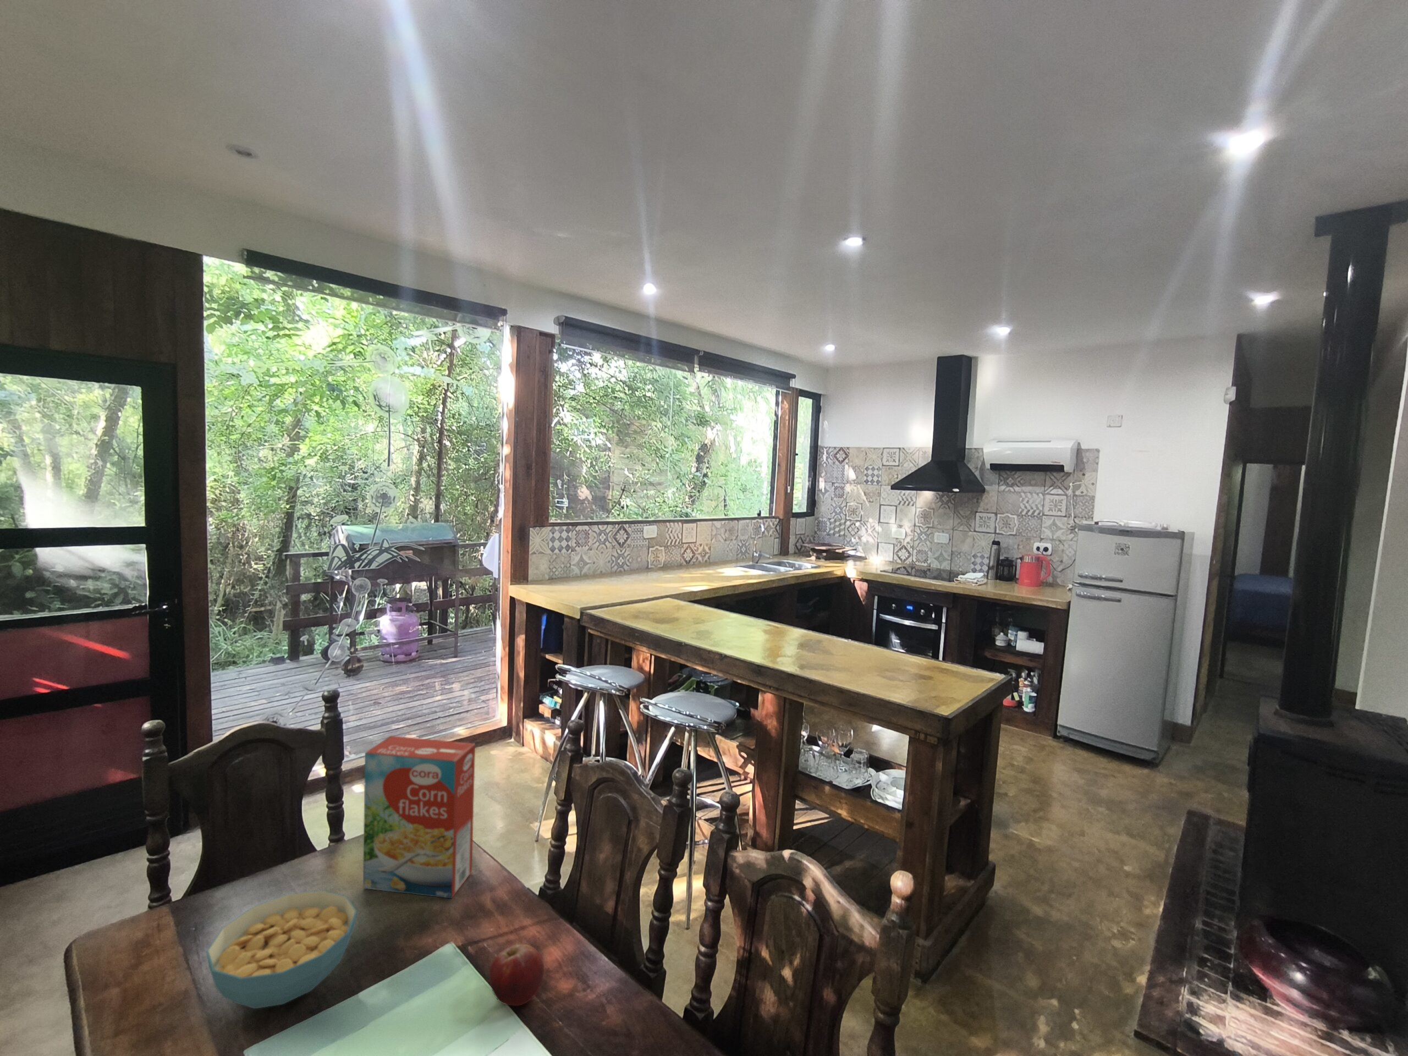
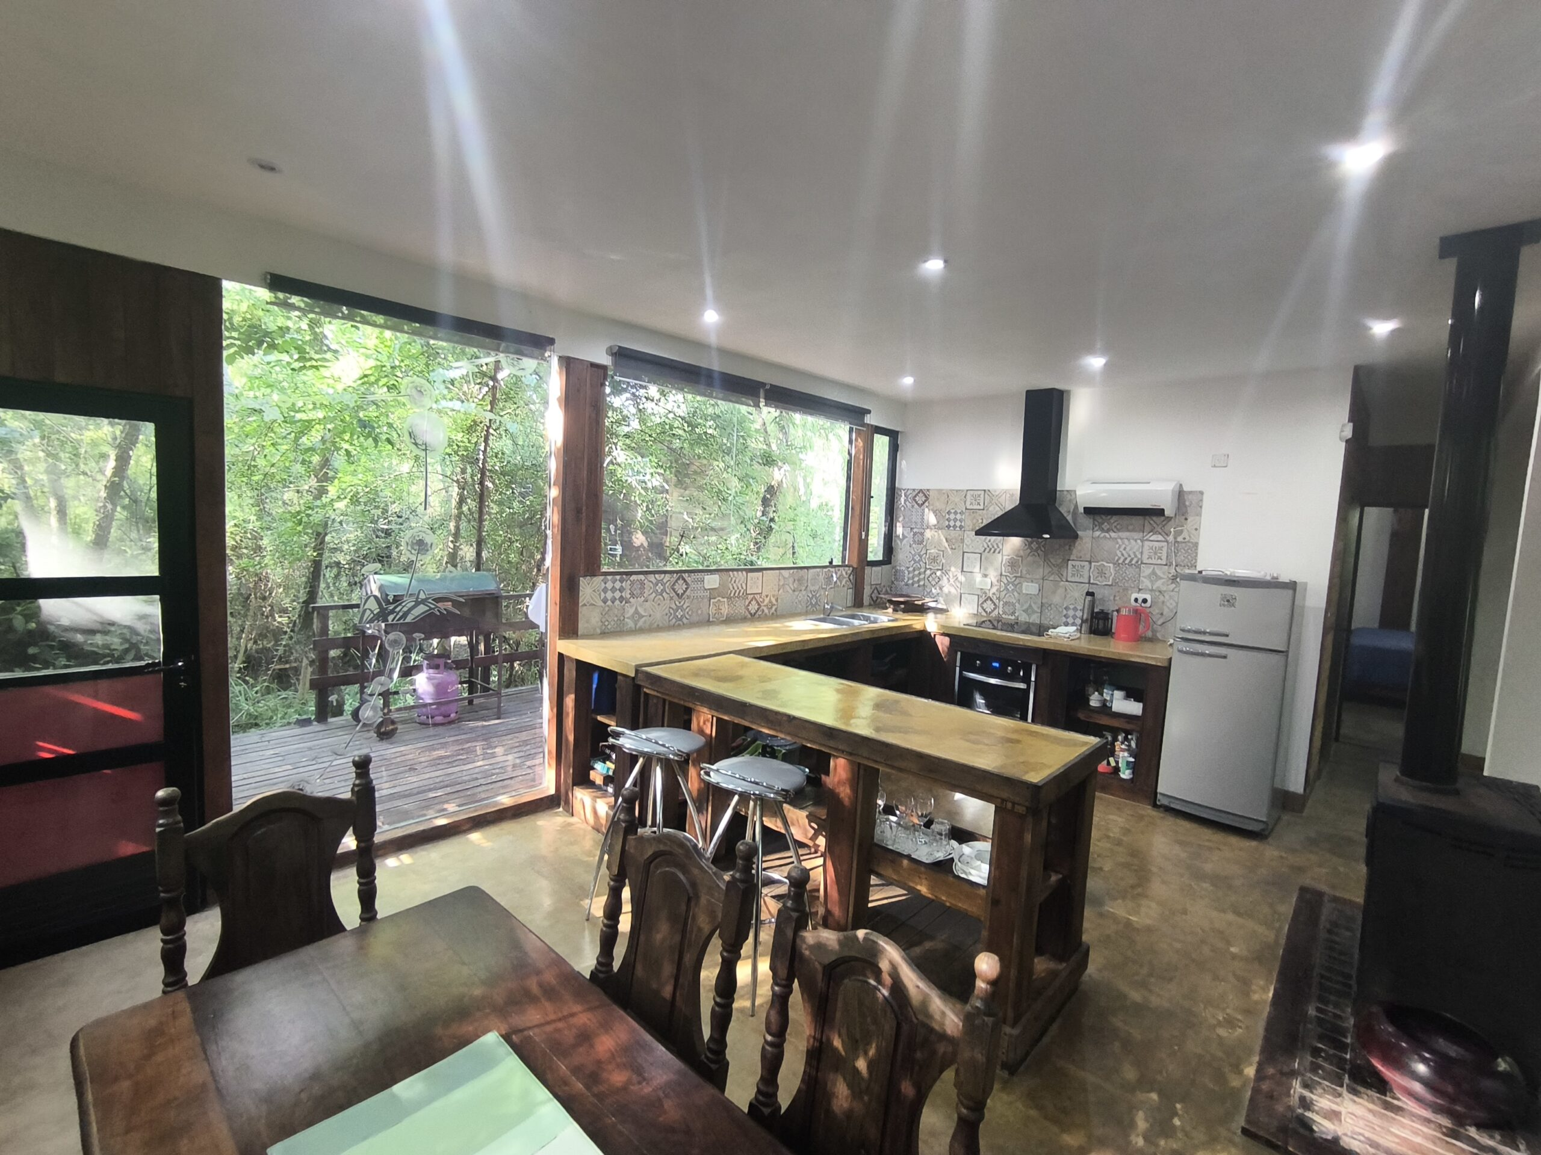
- cereal bowl [206,890,357,1009]
- cereal box [363,735,476,900]
- fruit [489,944,544,1006]
